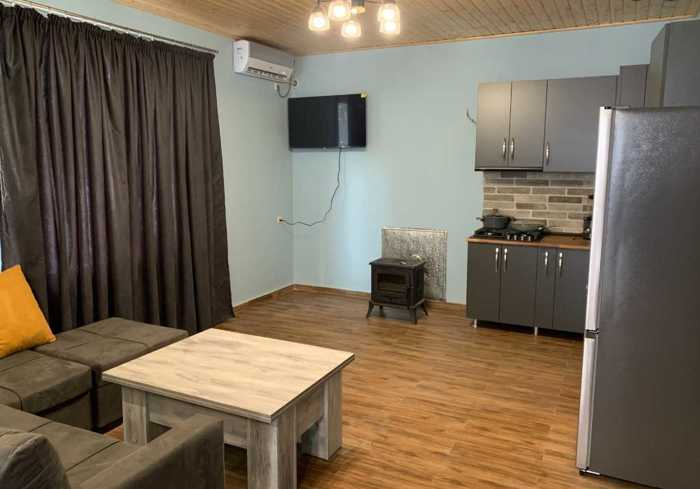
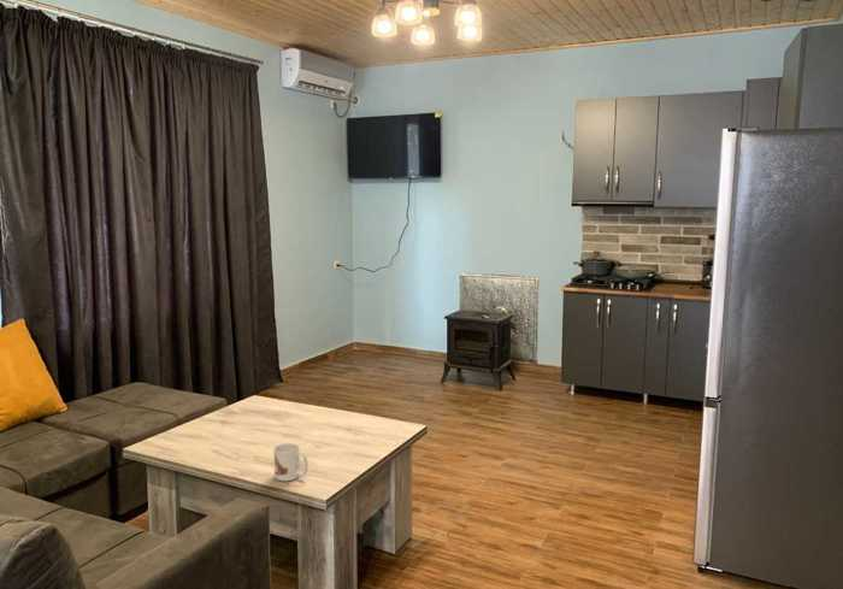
+ mug [272,442,308,482]
